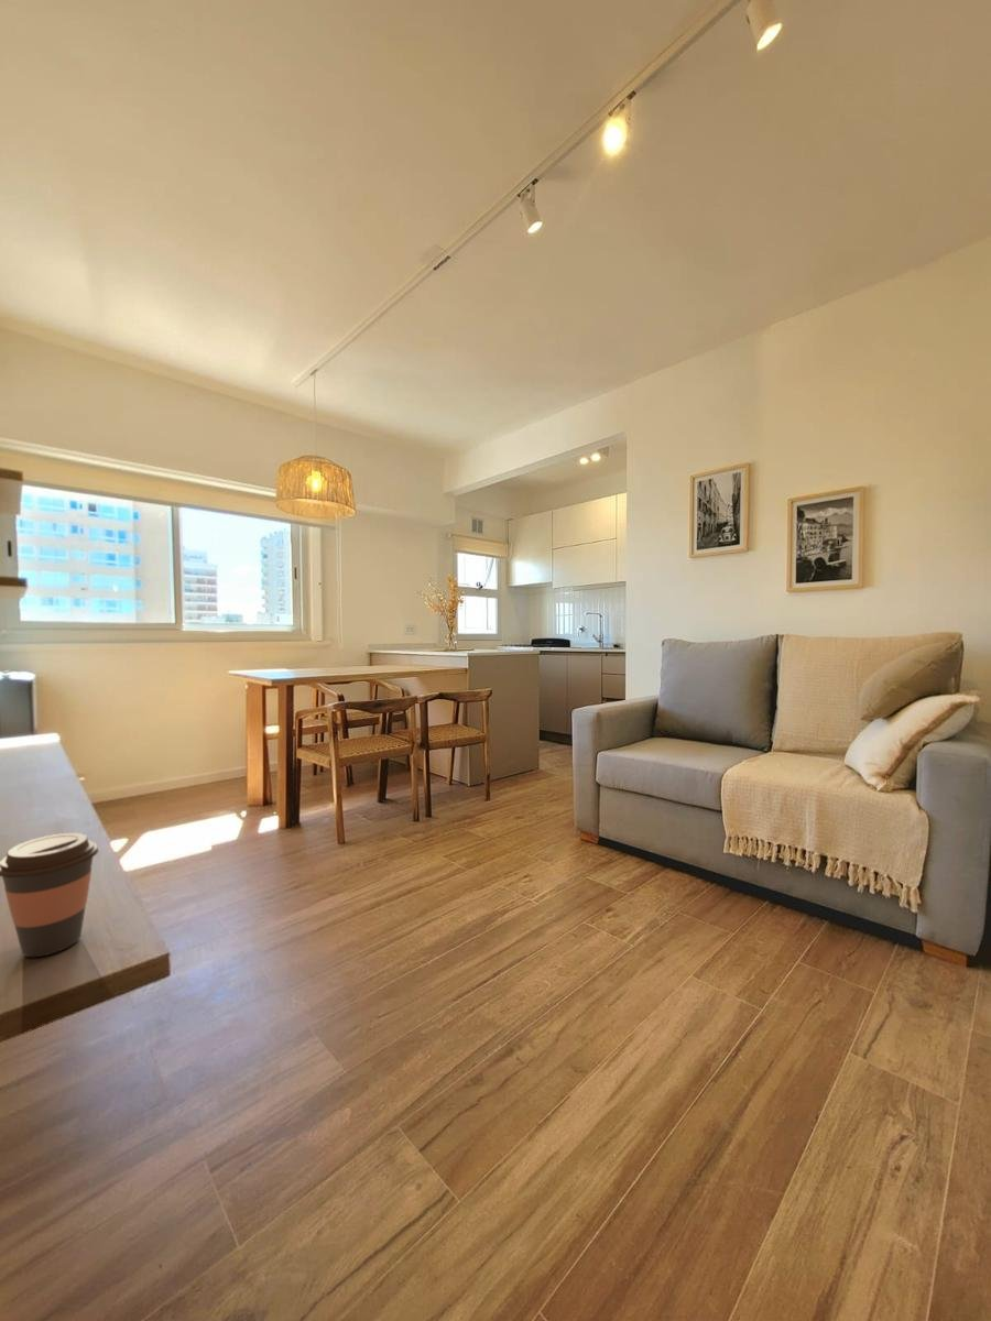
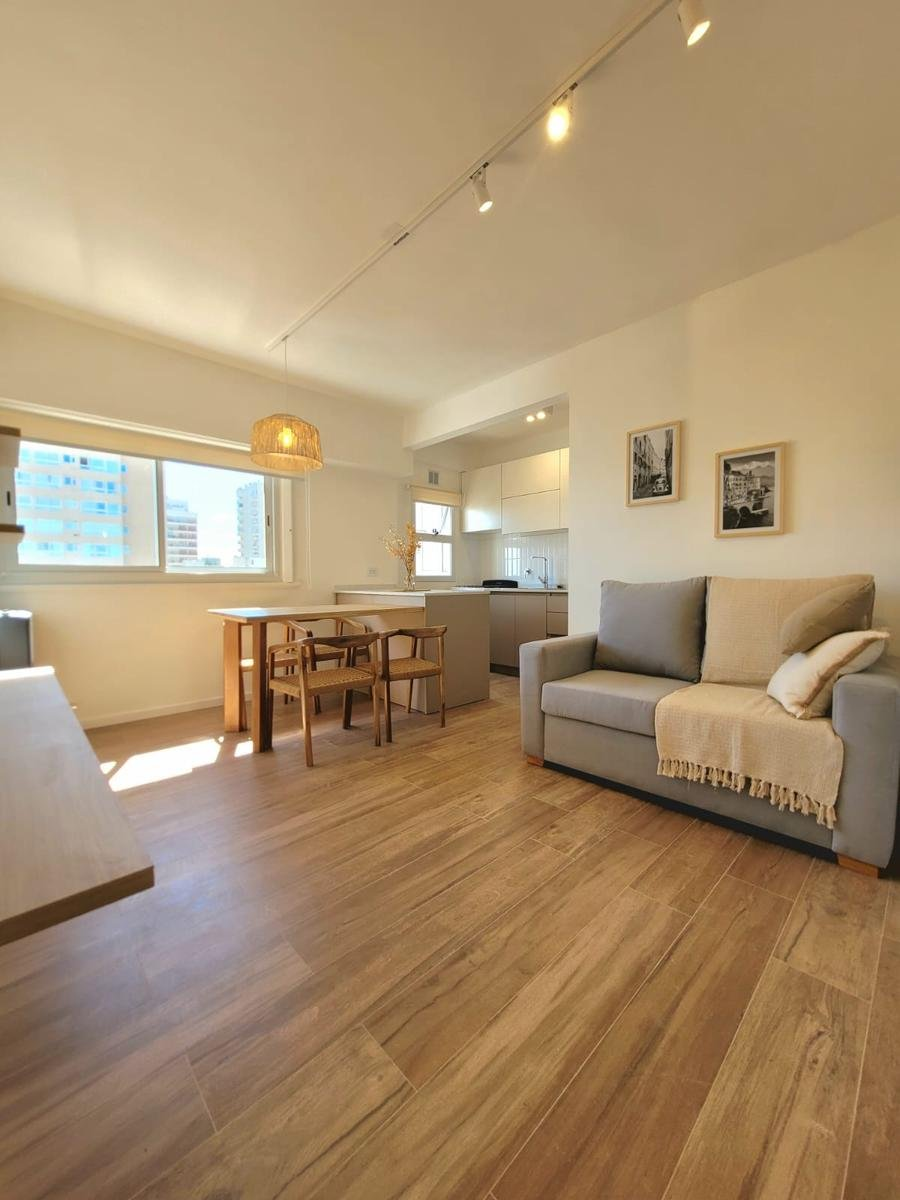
- coffee cup [0,832,100,958]
